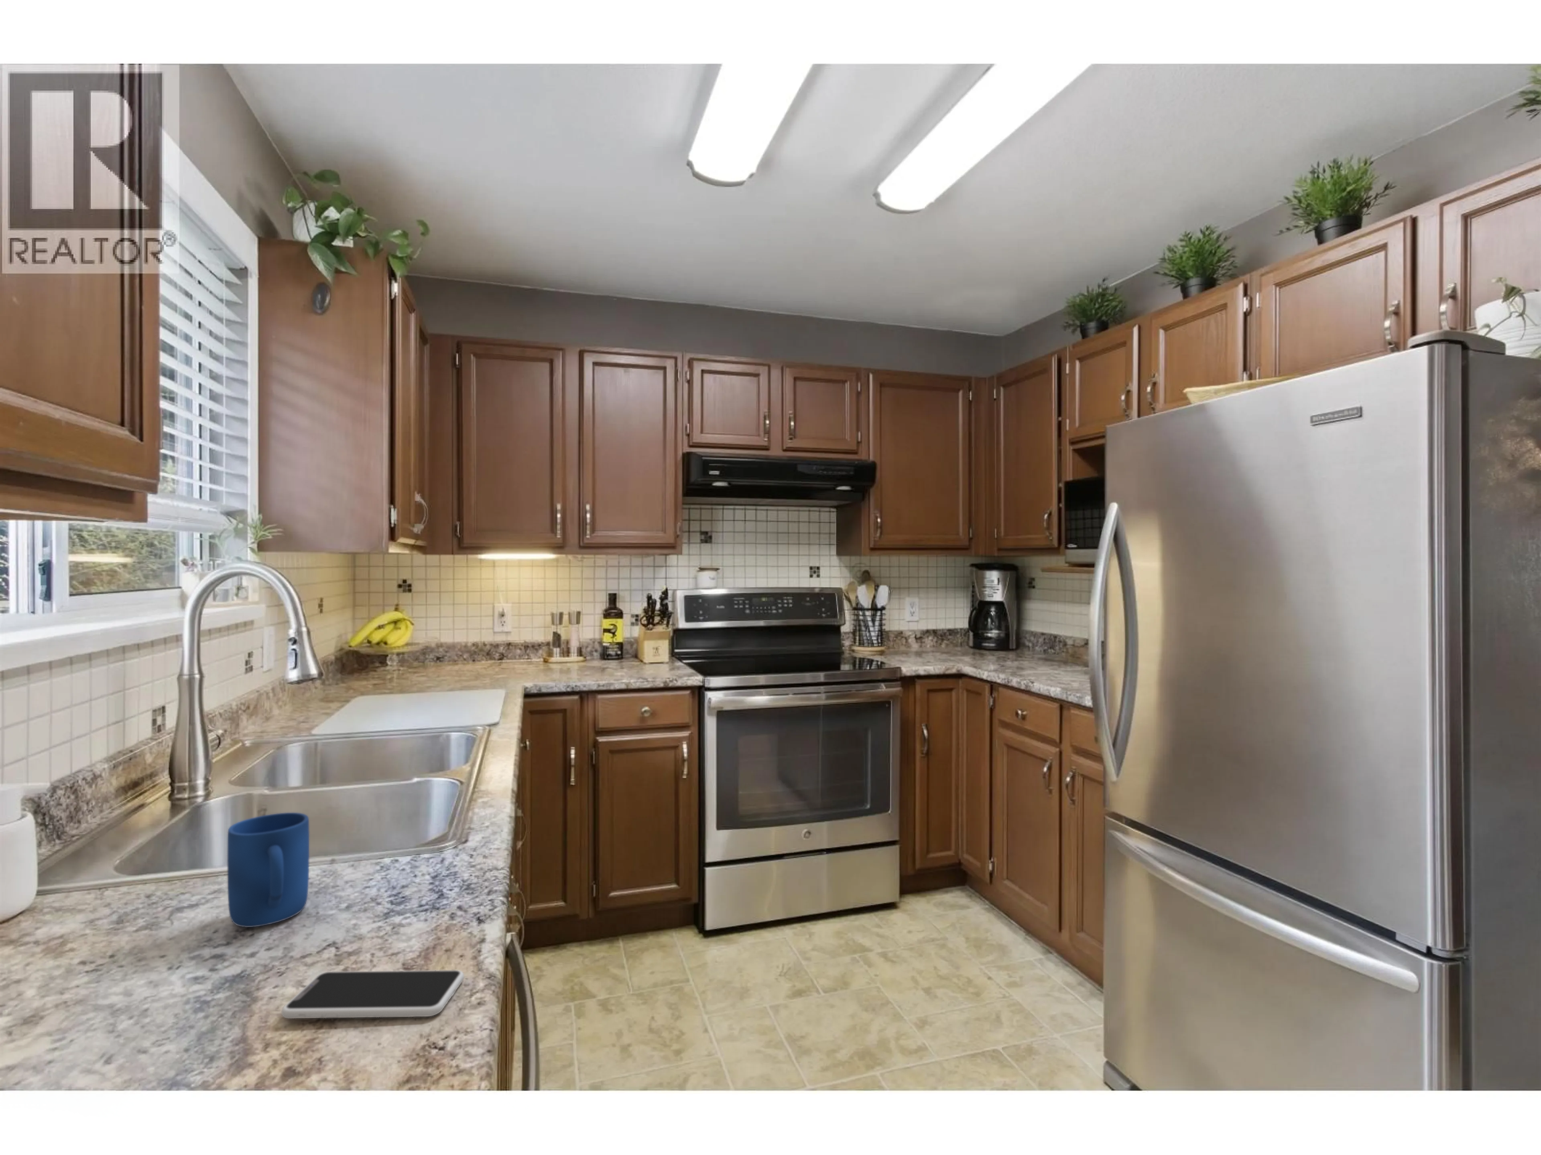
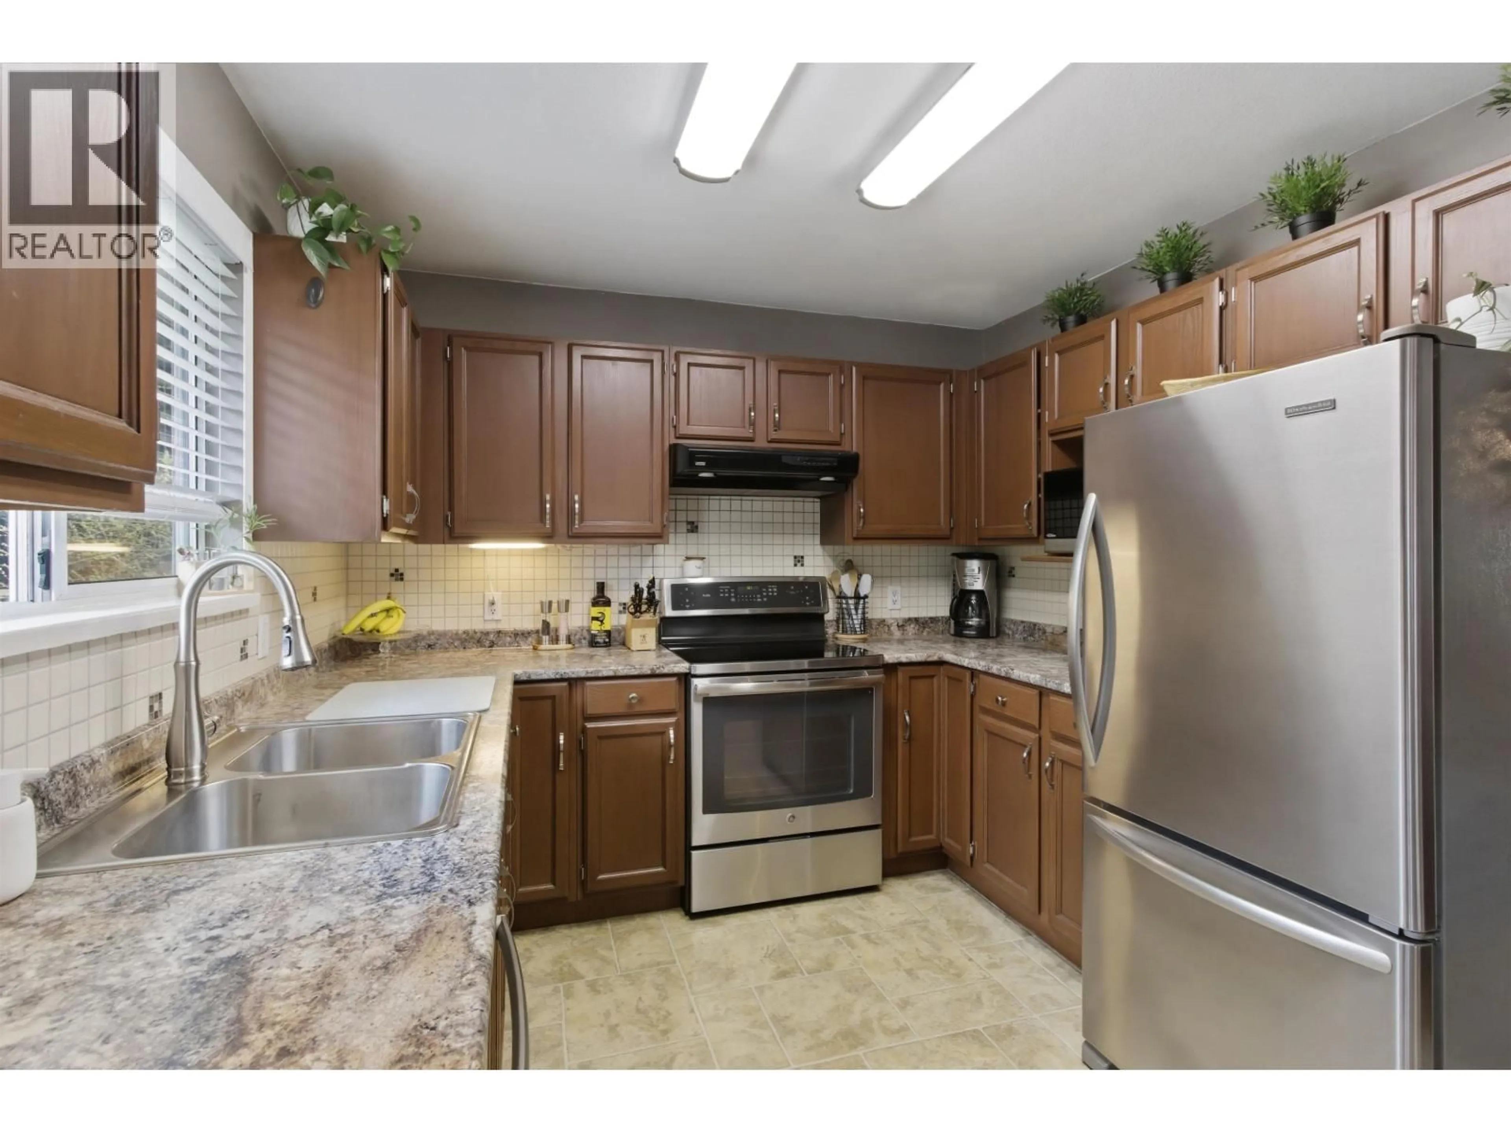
- smartphone [282,969,465,1019]
- mug [227,812,309,928]
